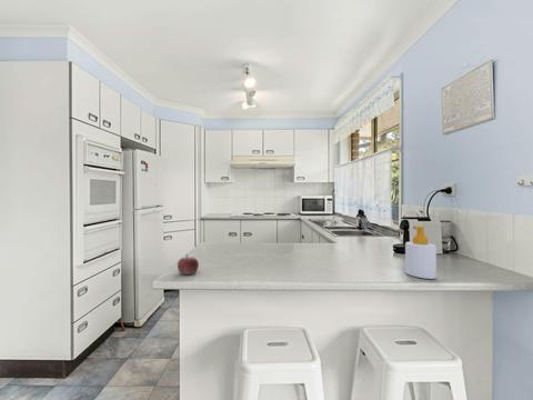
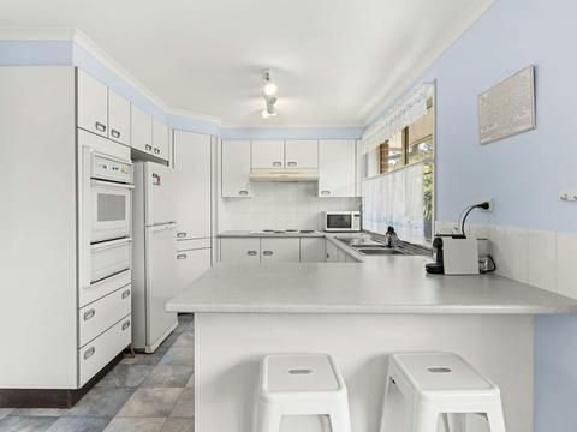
- fruit [177,253,200,276]
- soap bottle [404,226,438,280]
